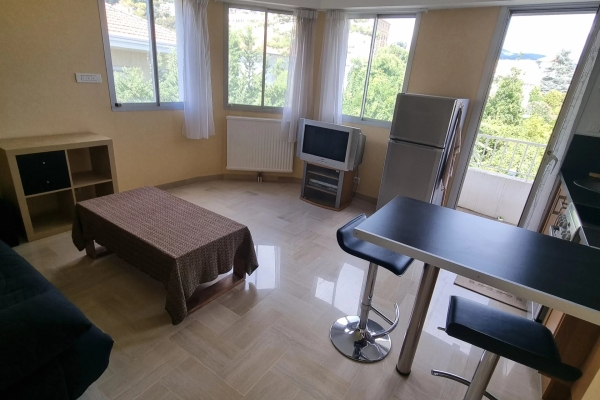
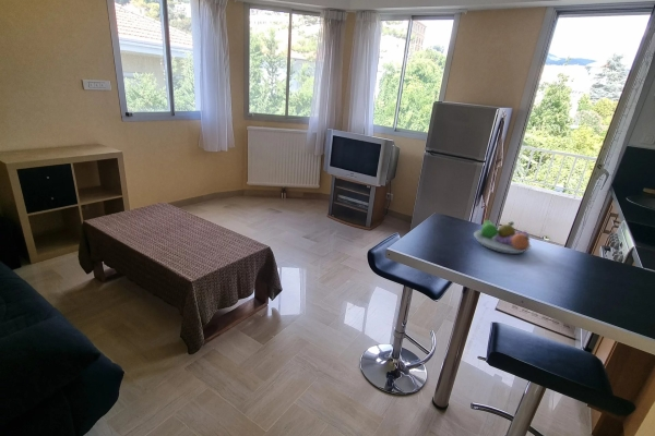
+ fruit bowl [473,219,533,255]
